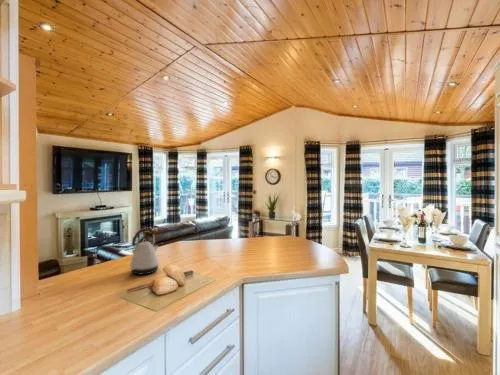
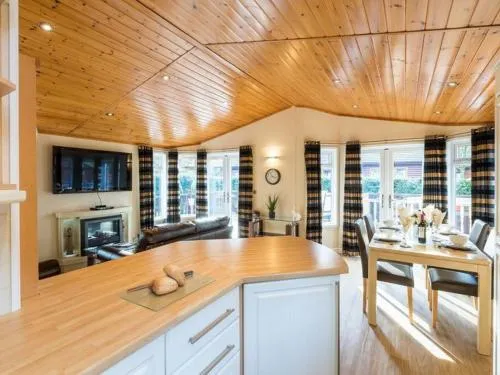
- kettle [129,227,160,276]
